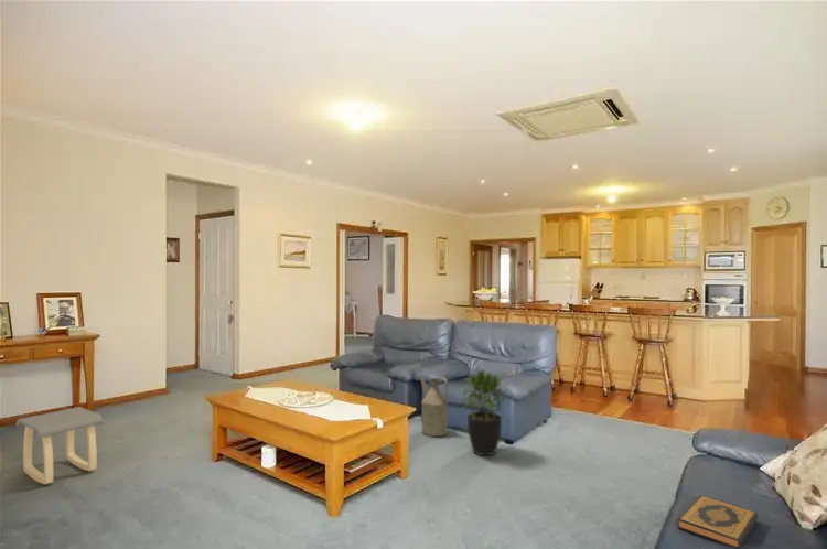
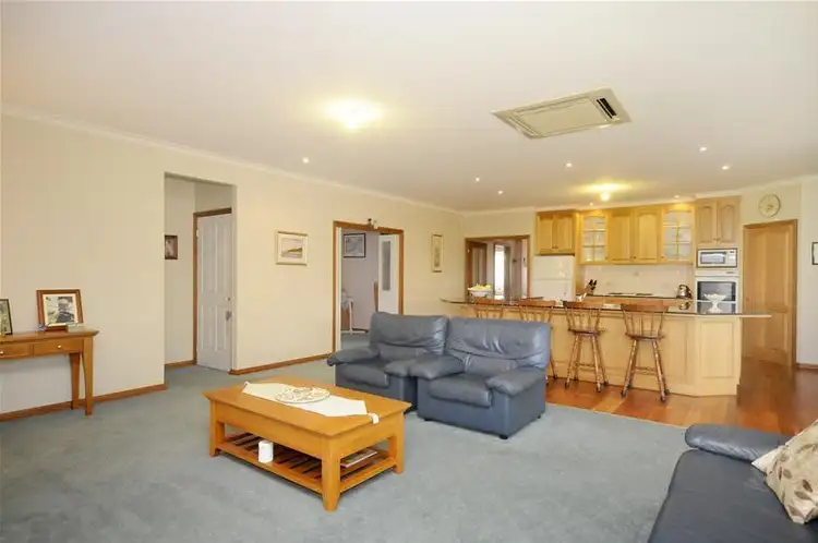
- stool [15,406,104,485]
- hardback book [677,494,759,549]
- watering can [419,376,450,438]
- potted plant [458,367,511,456]
